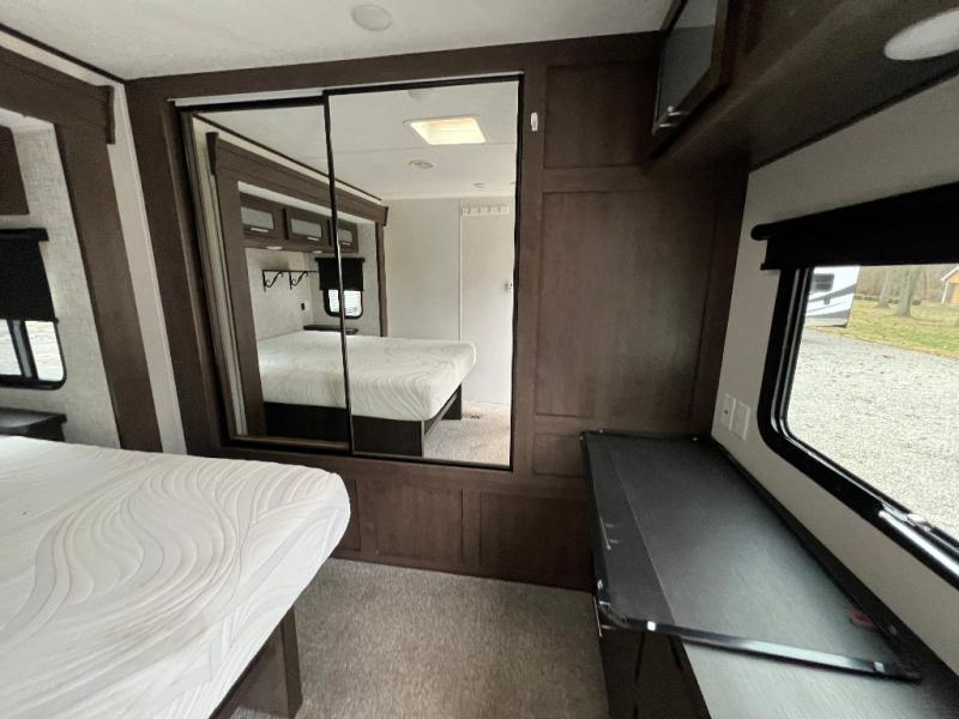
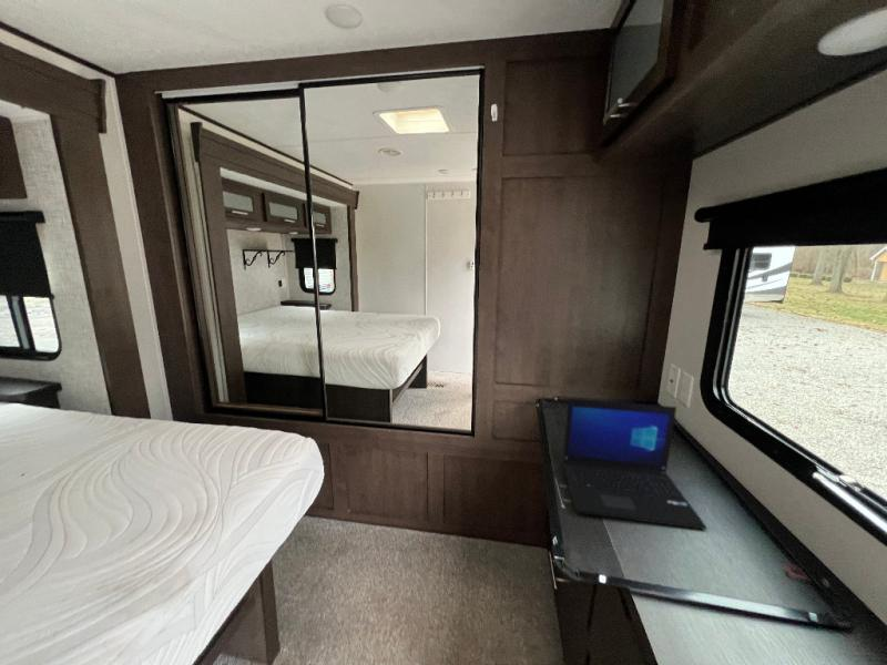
+ laptop [561,398,707,531]
